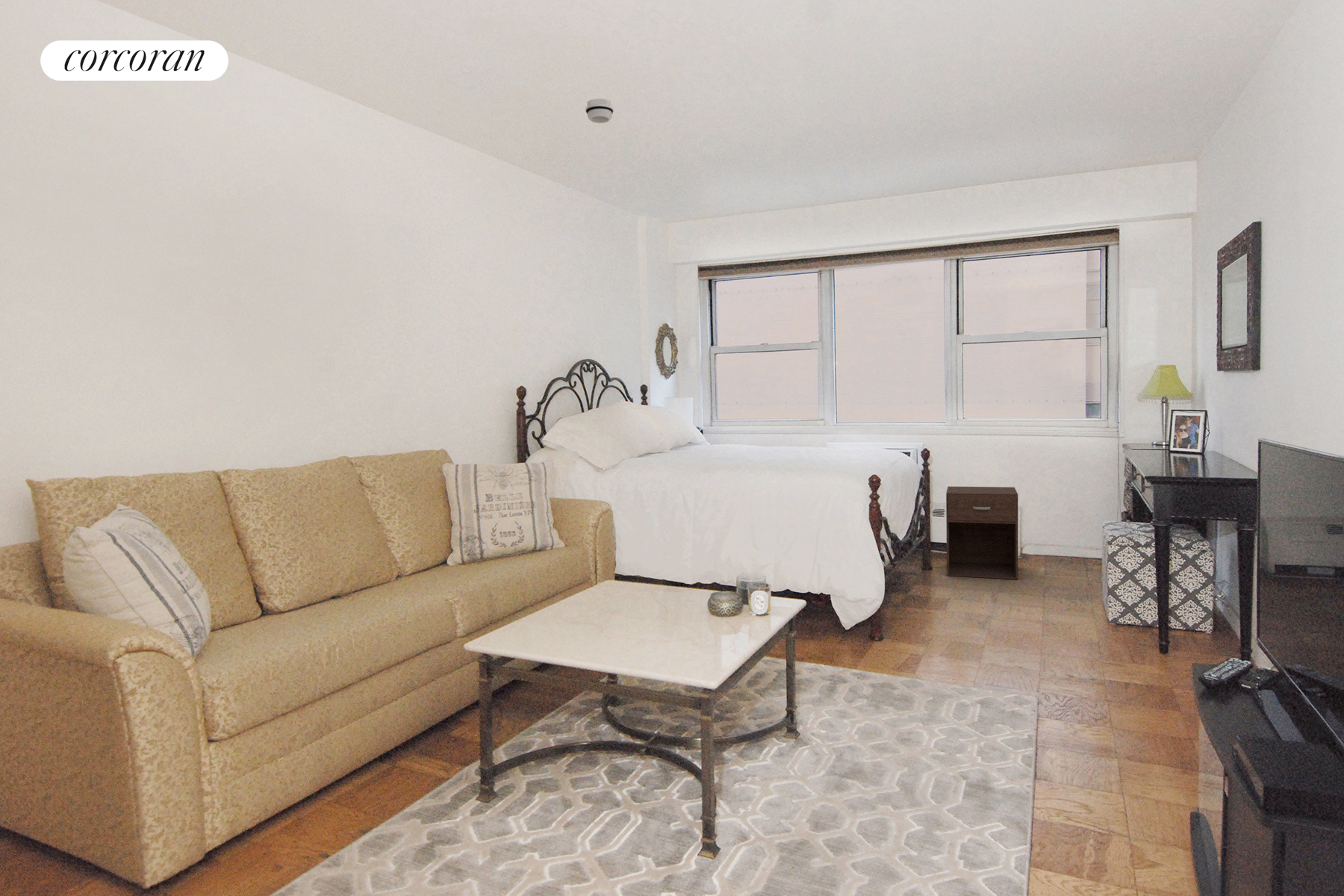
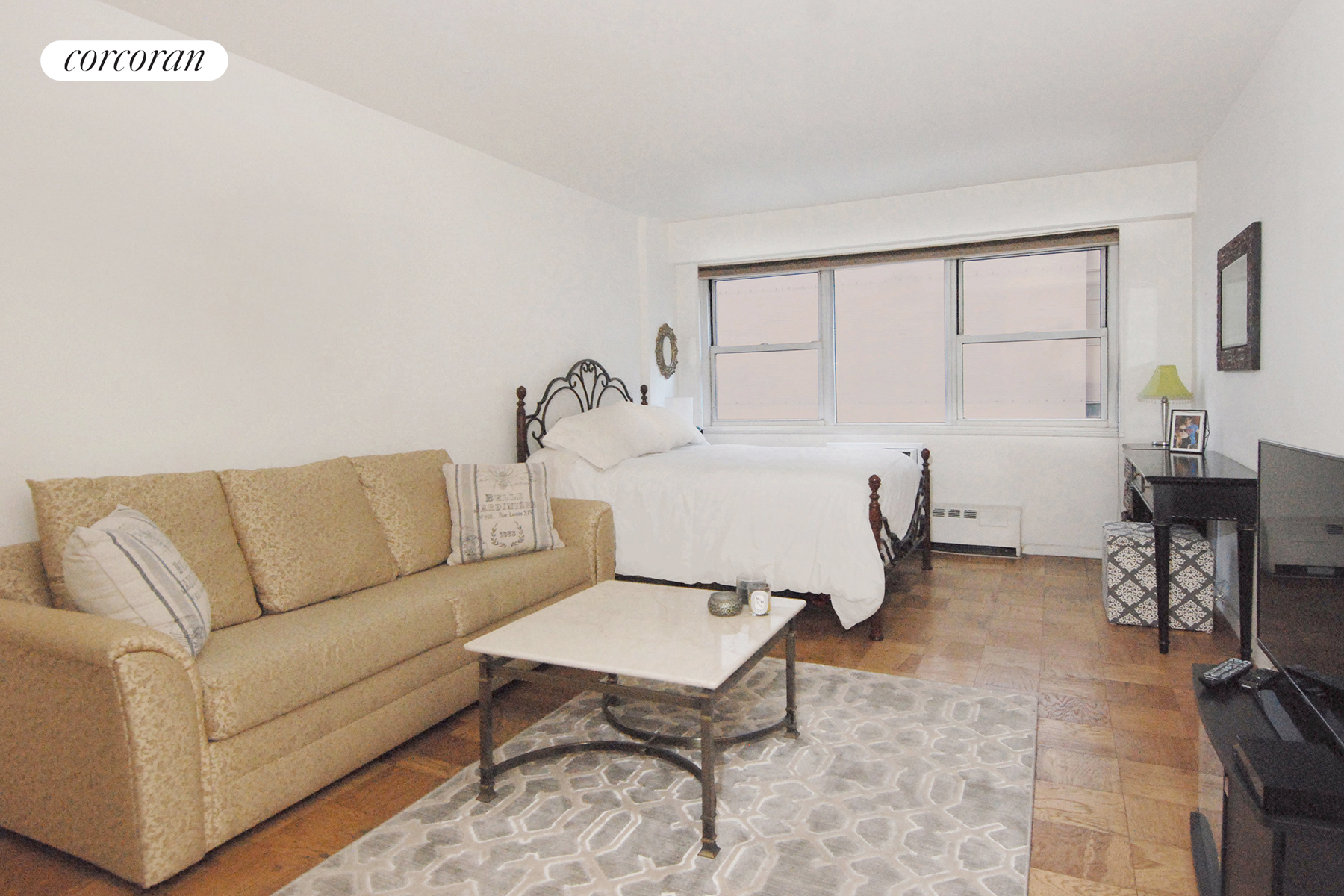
- smoke detector [585,98,615,124]
- nightstand [945,485,1019,580]
